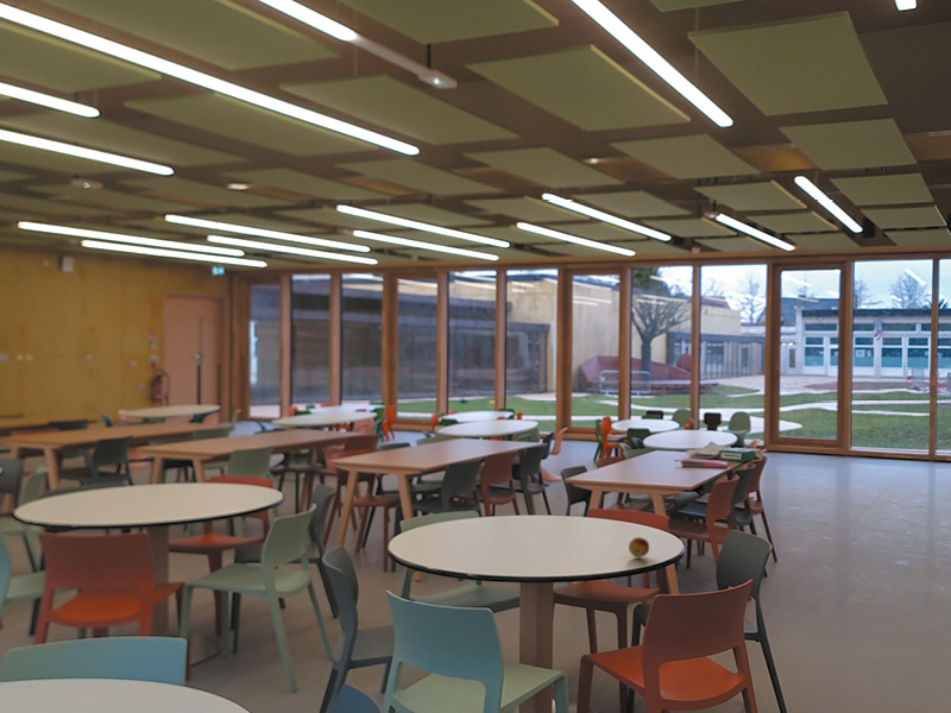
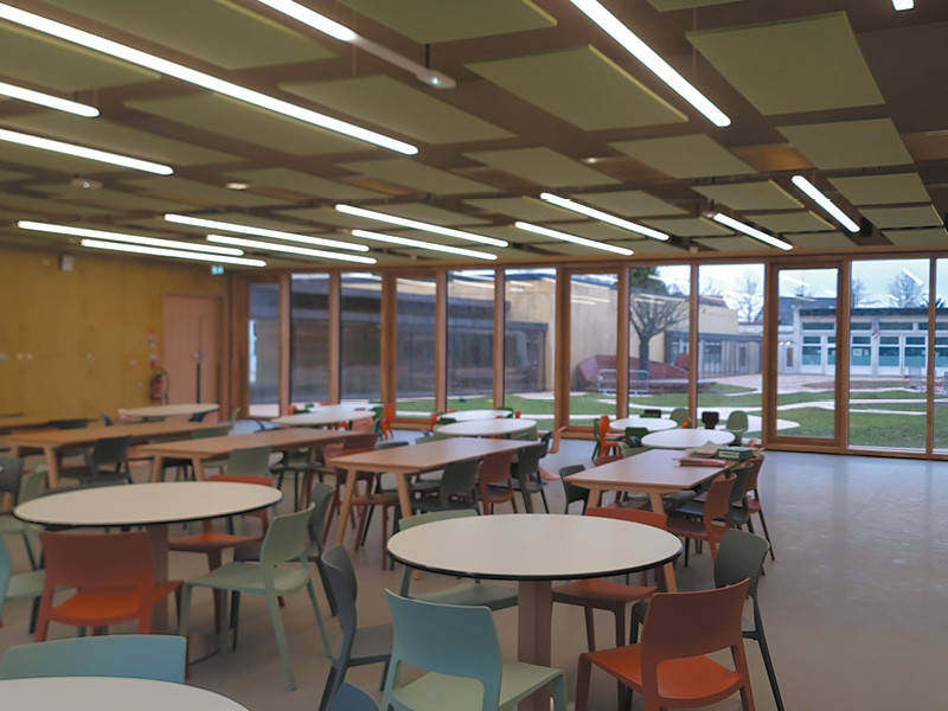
- fruit [628,536,650,559]
